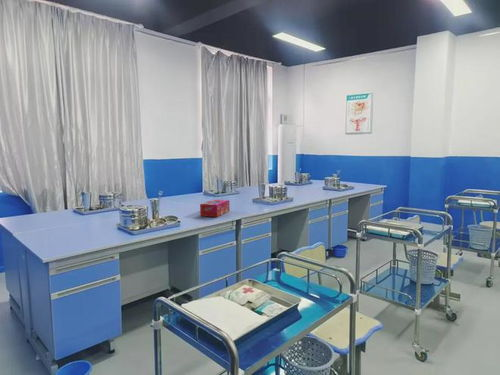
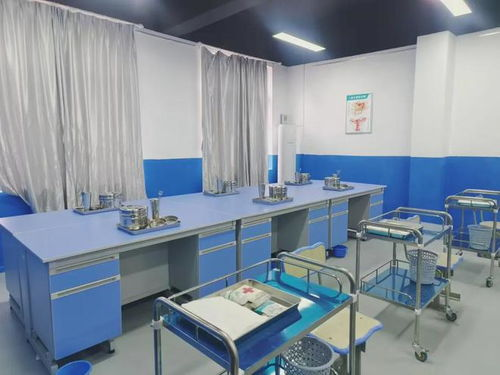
- tissue box [199,198,230,218]
